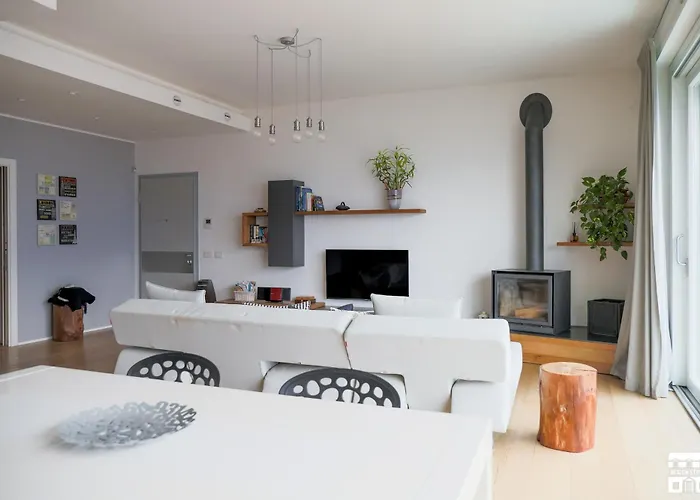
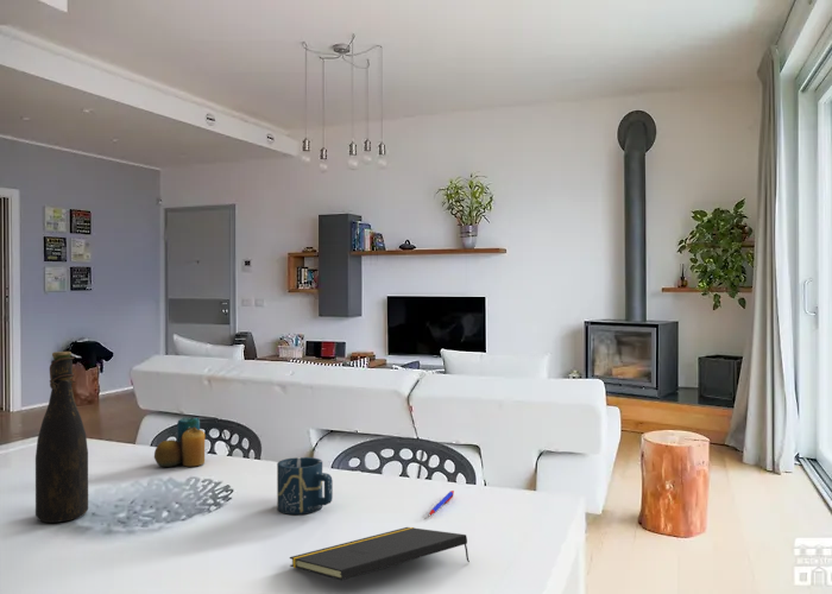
+ bottle [34,350,89,524]
+ candle [153,415,206,468]
+ pen [428,489,455,517]
+ notepad [289,526,471,581]
+ cup [276,456,334,516]
